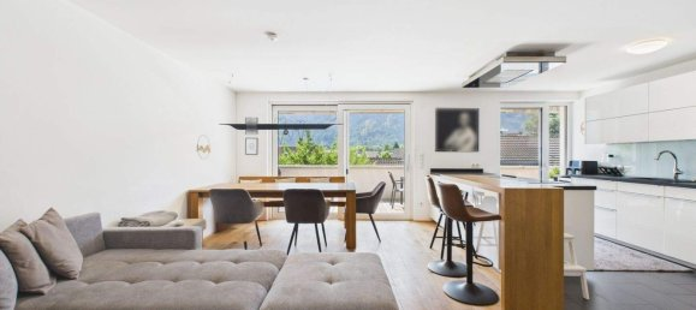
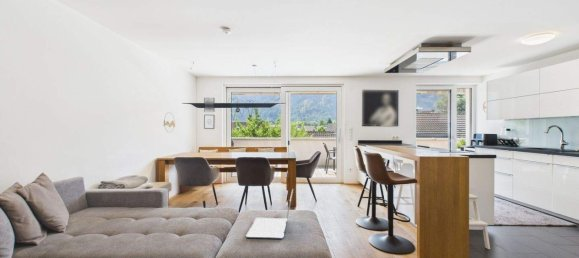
+ laptop [245,188,294,240]
